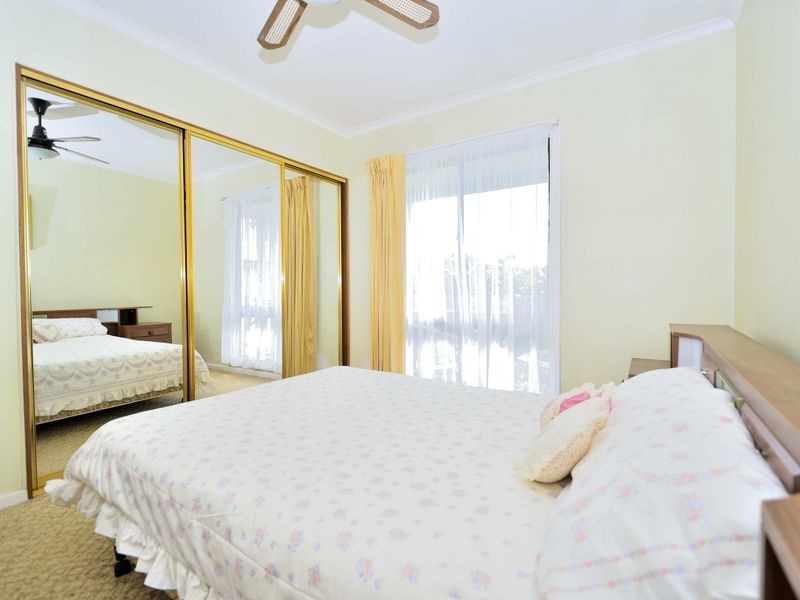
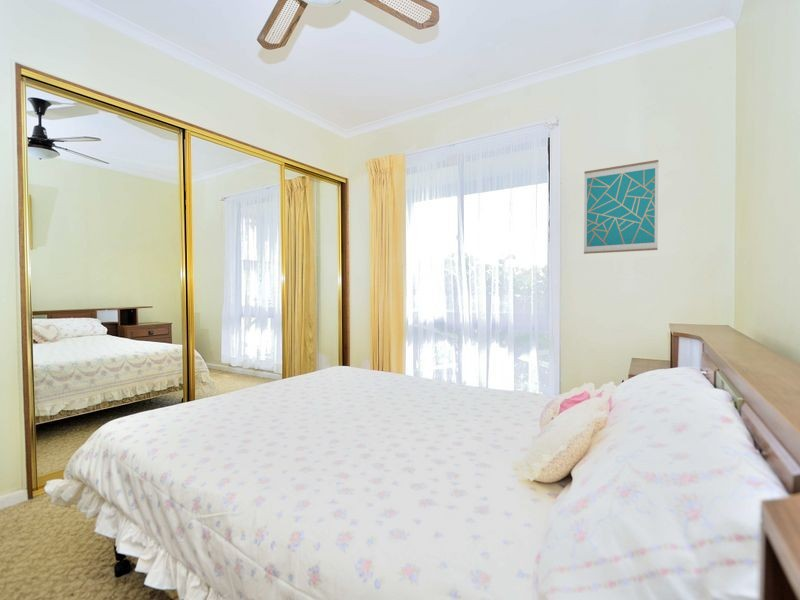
+ wall art [583,159,659,255]
